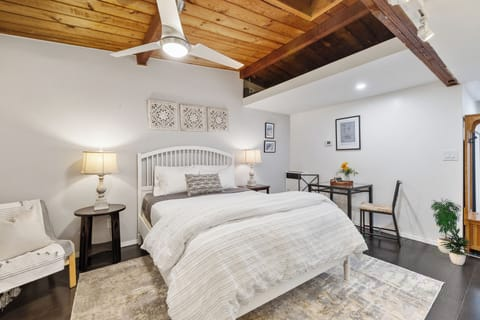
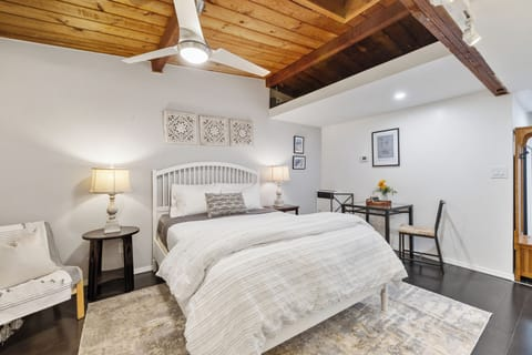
- potted plant [430,196,474,266]
